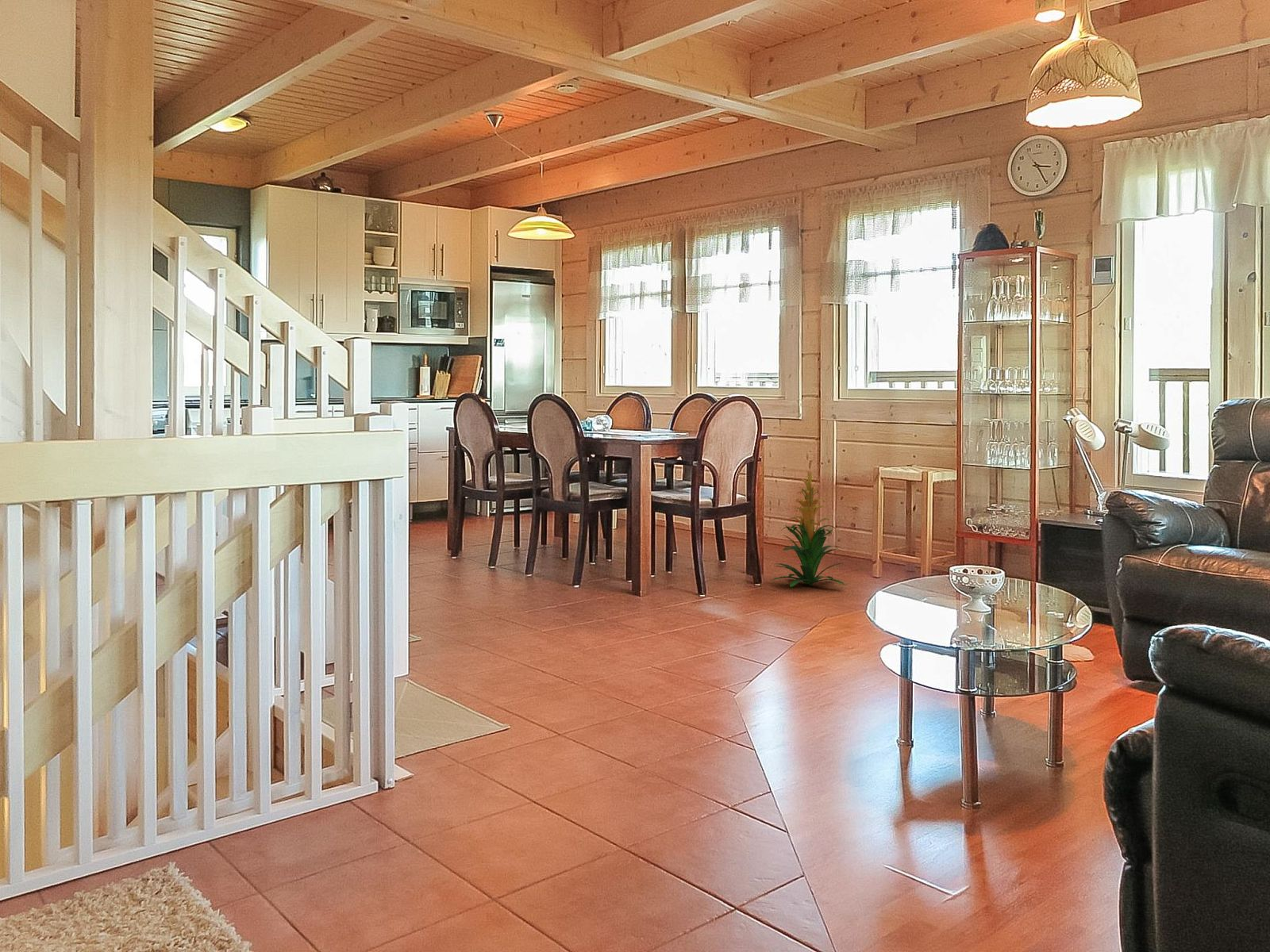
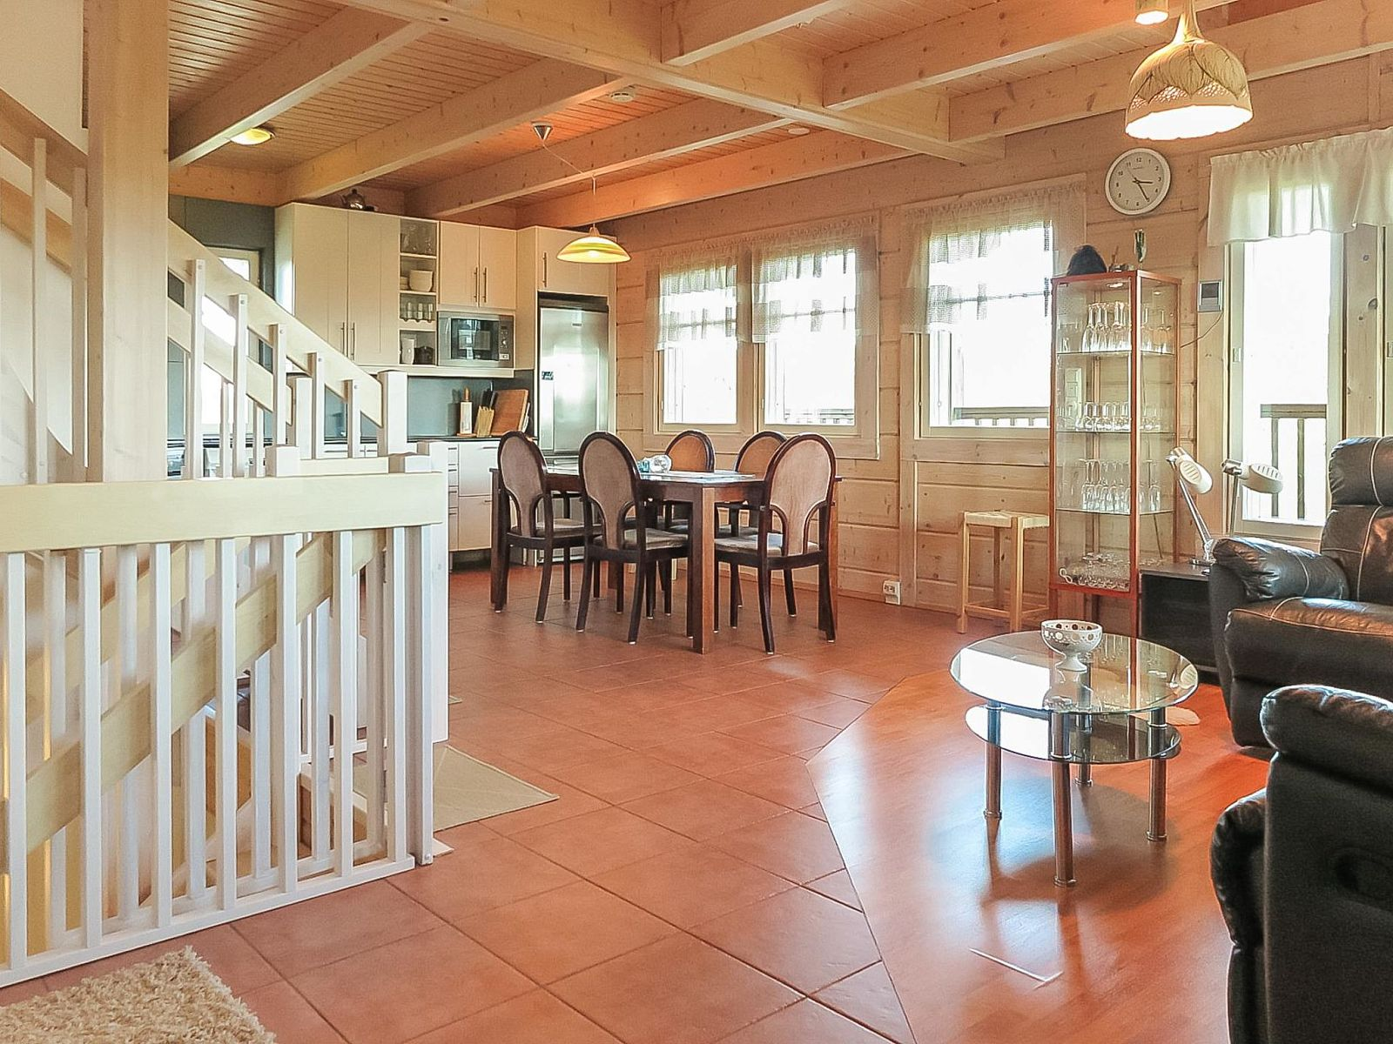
- indoor plant [769,470,846,588]
